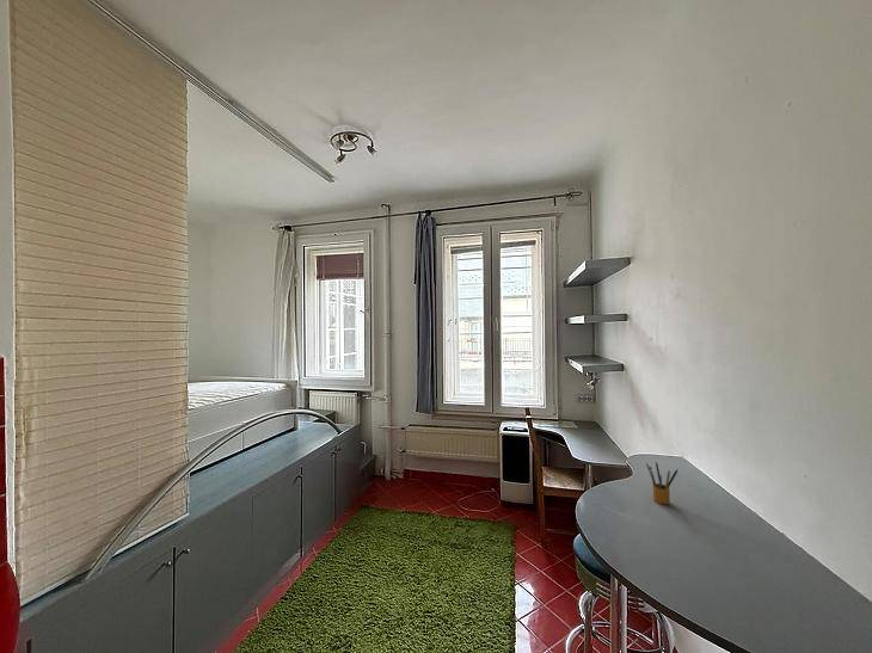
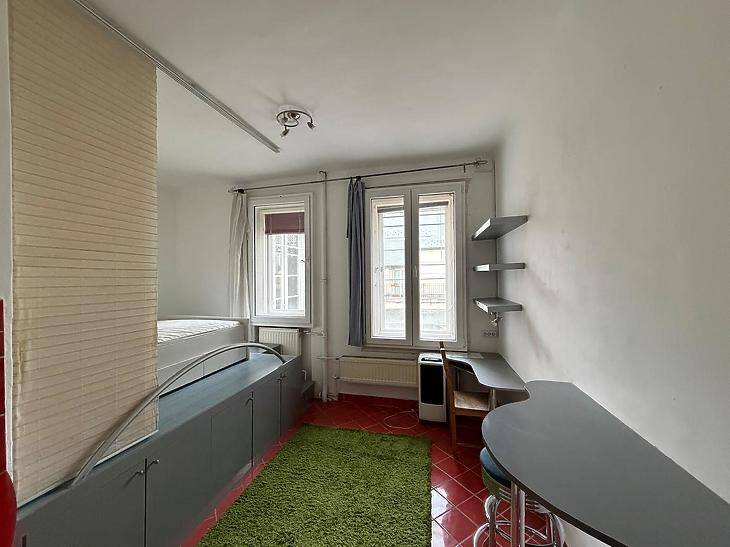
- pencil box [645,461,678,505]
